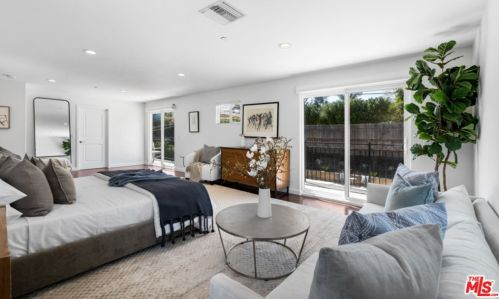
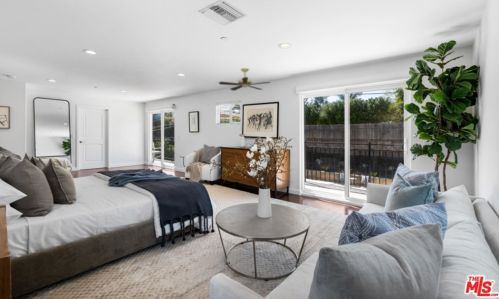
+ ceiling fan [218,67,272,92]
